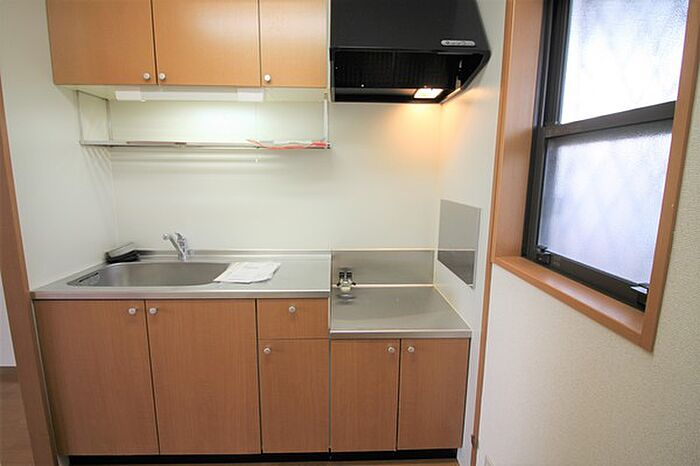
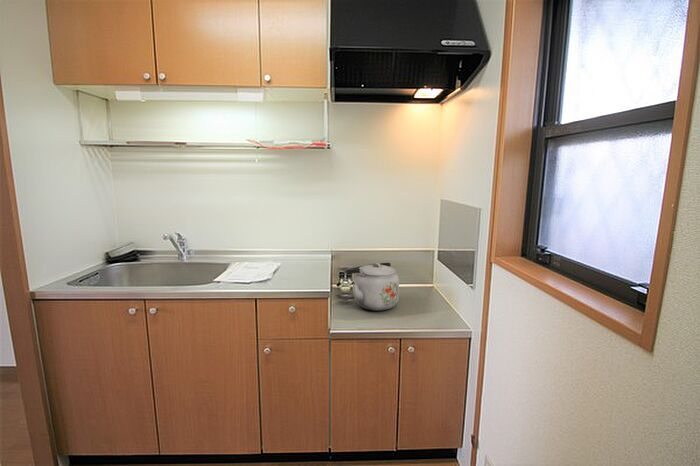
+ kettle [345,262,400,312]
